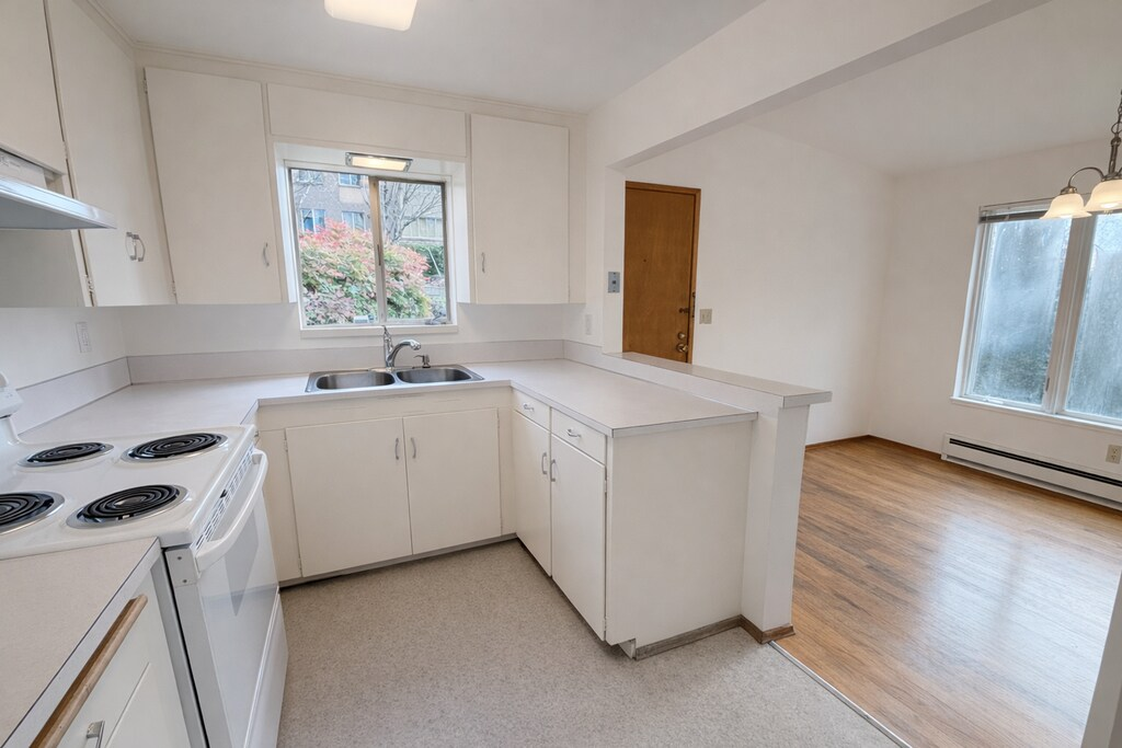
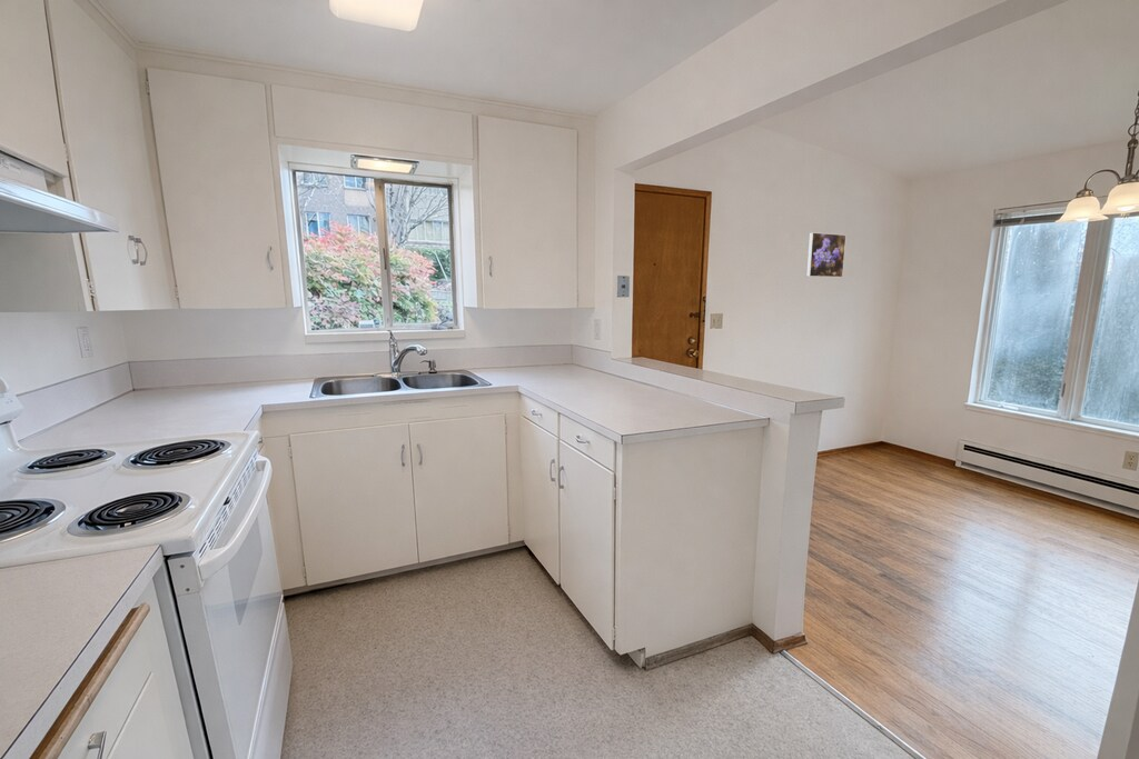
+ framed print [805,231,848,279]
